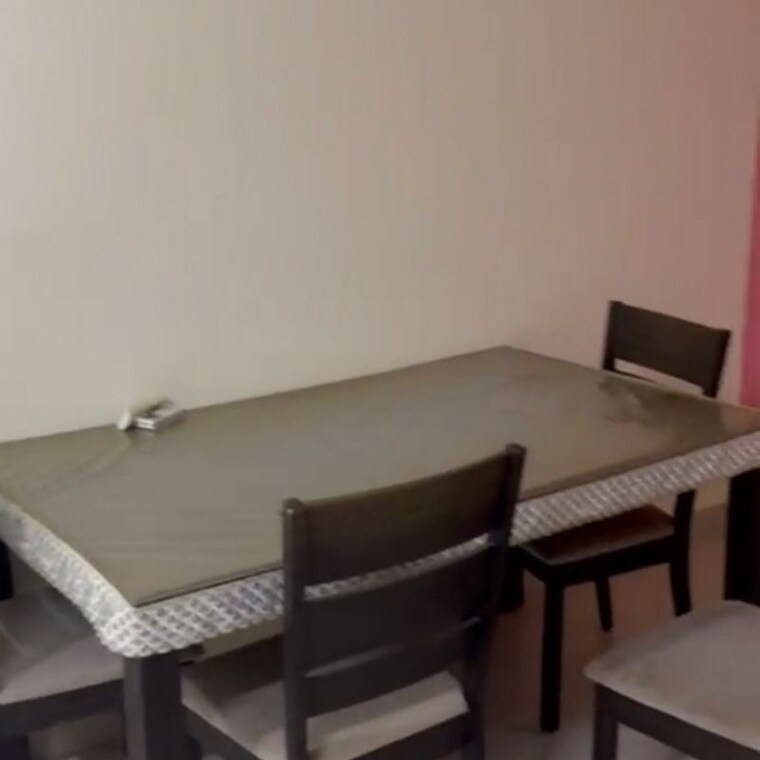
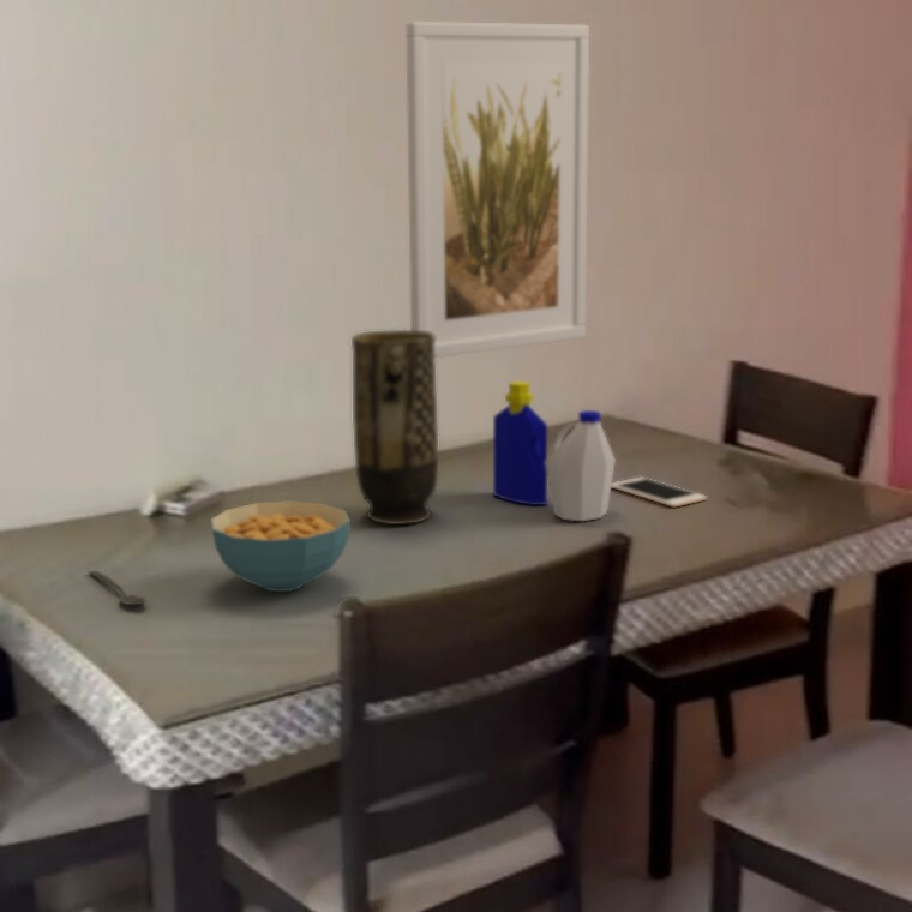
+ vase [350,329,439,526]
+ spoon [88,569,148,606]
+ bottle [492,379,617,522]
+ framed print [406,20,590,359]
+ cell phone [611,476,708,508]
+ cereal bowl [209,499,352,593]
